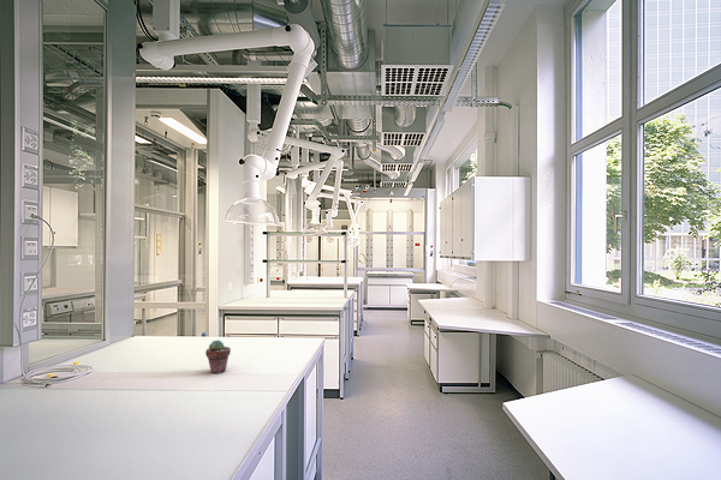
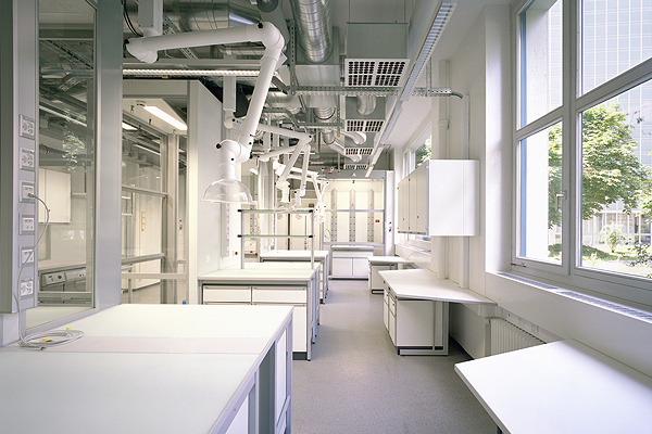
- potted succulent [204,340,232,374]
